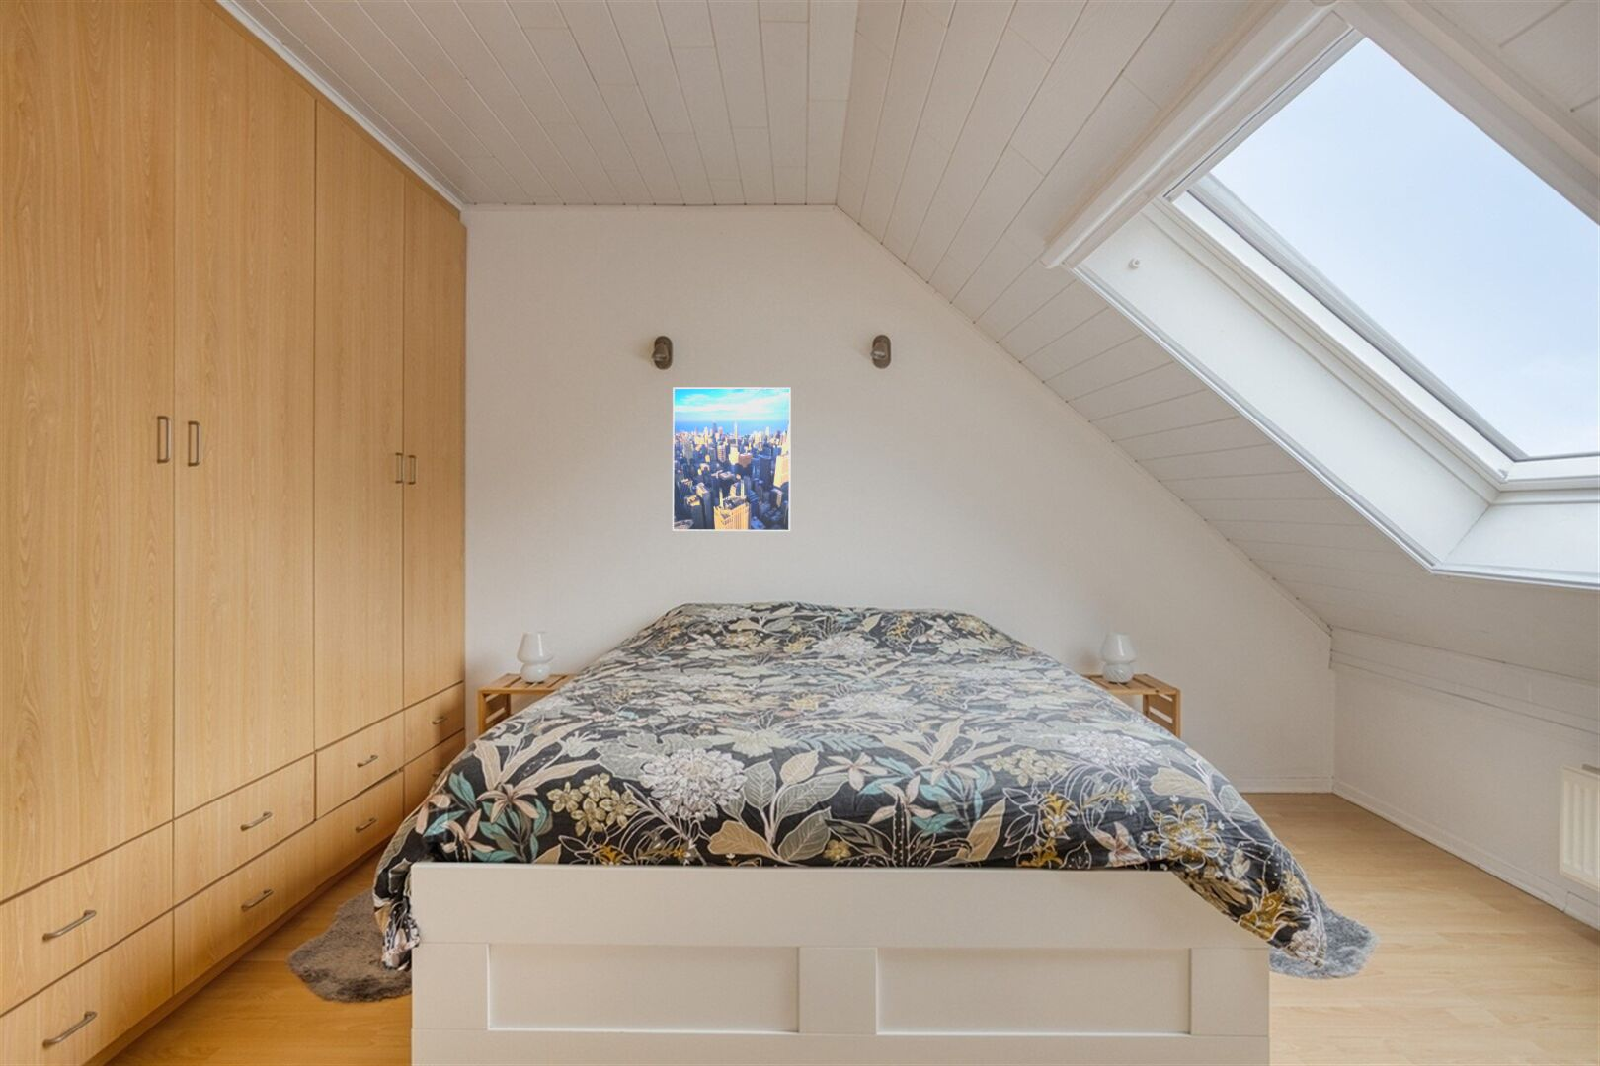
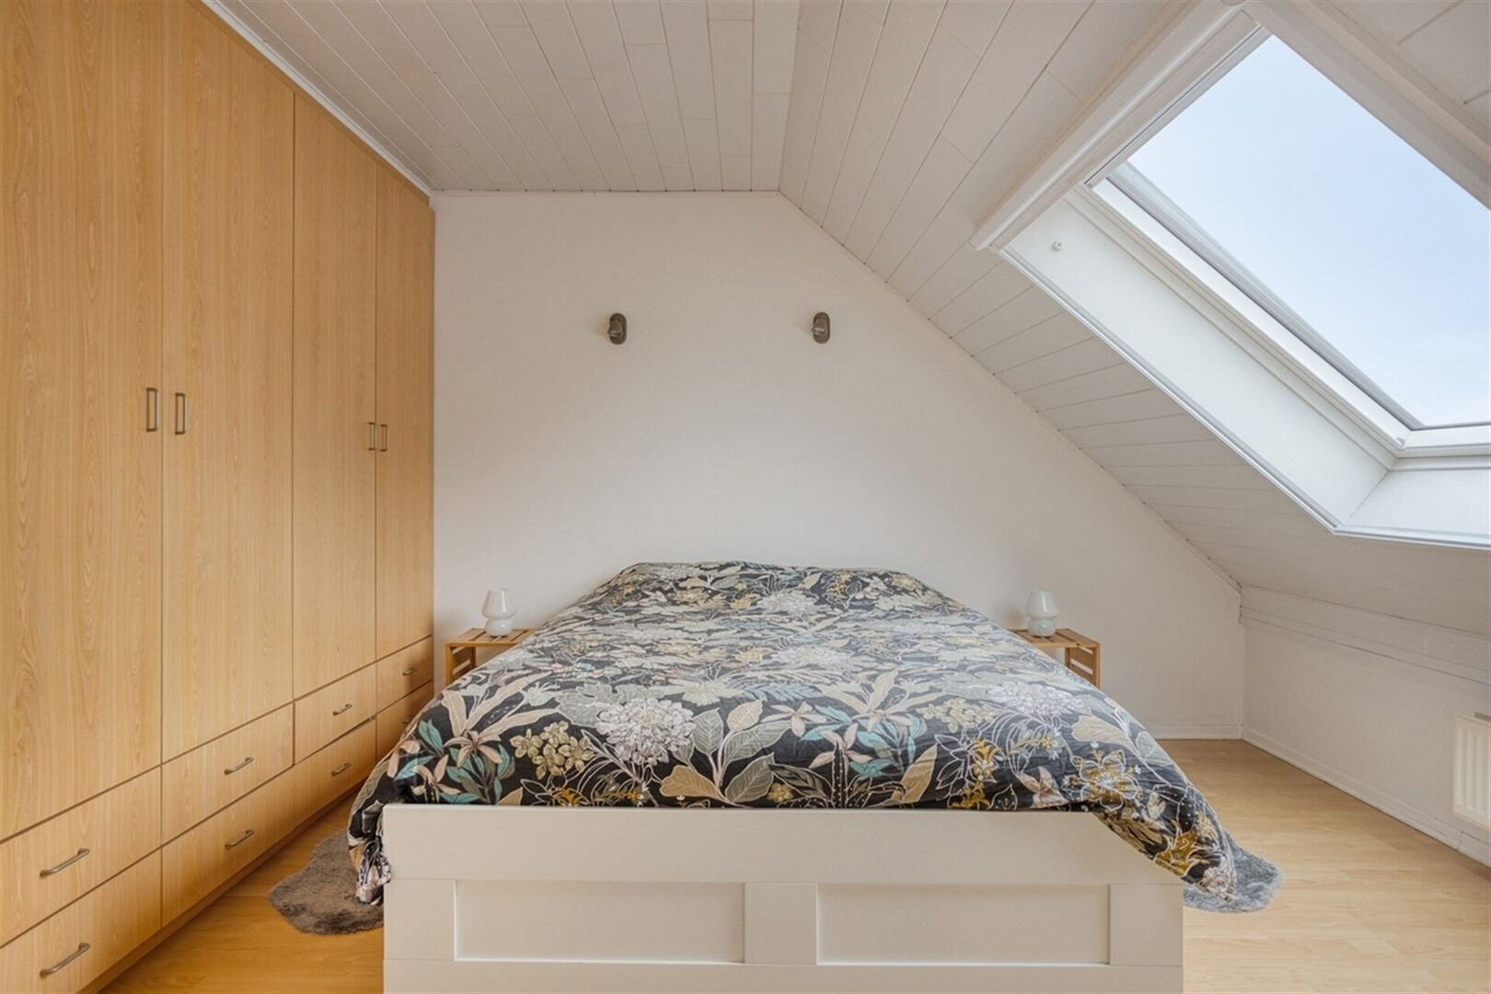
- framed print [671,385,792,532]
